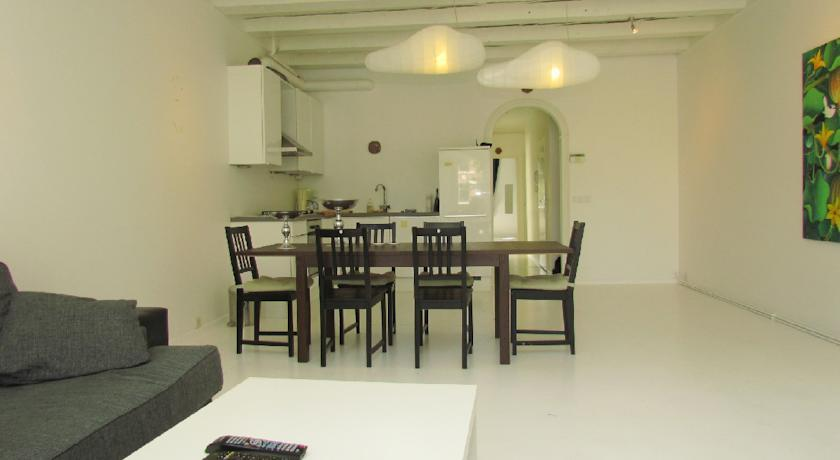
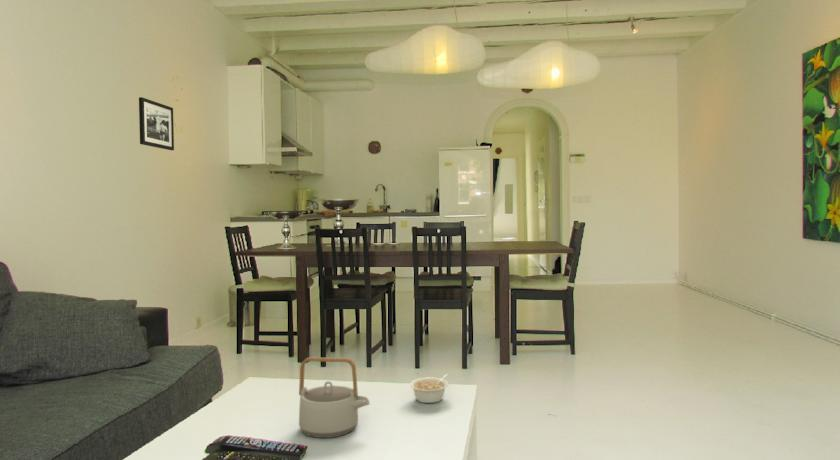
+ teapot [298,356,371,439]
+ picture frame [138,96,175,151]
+ legume [409,373,449,404]
